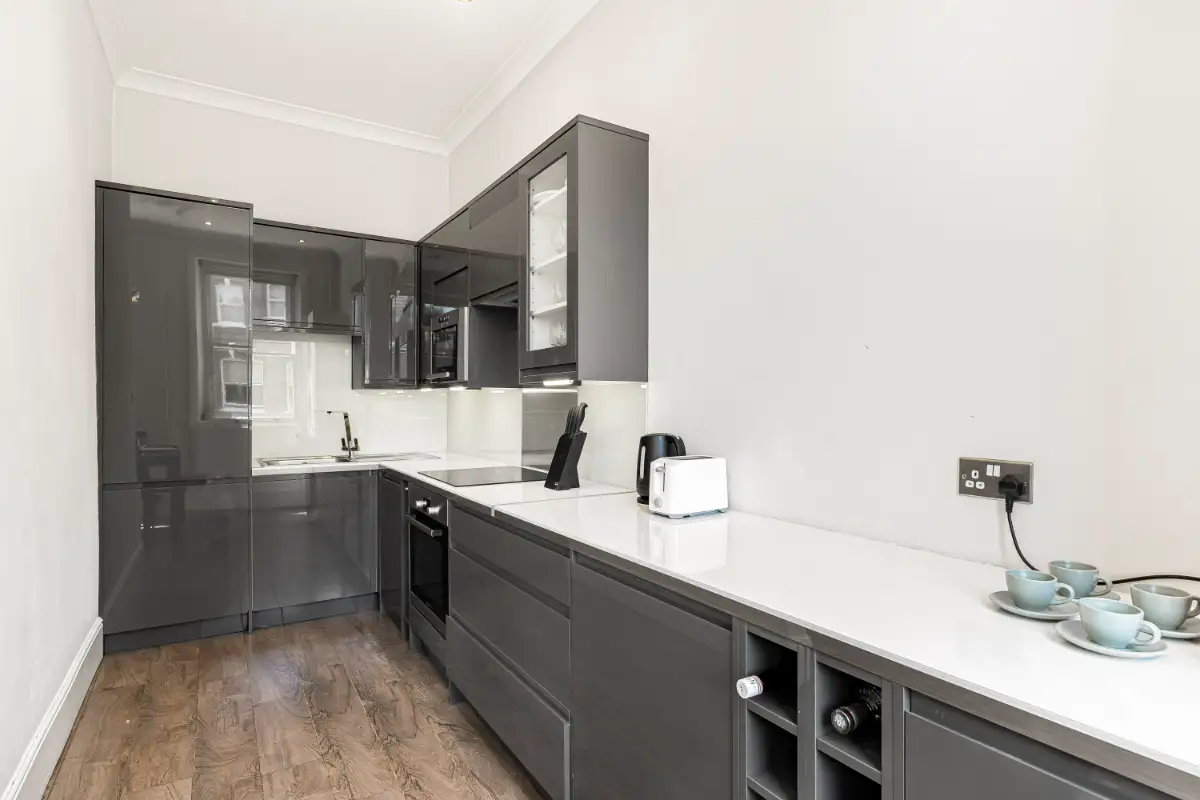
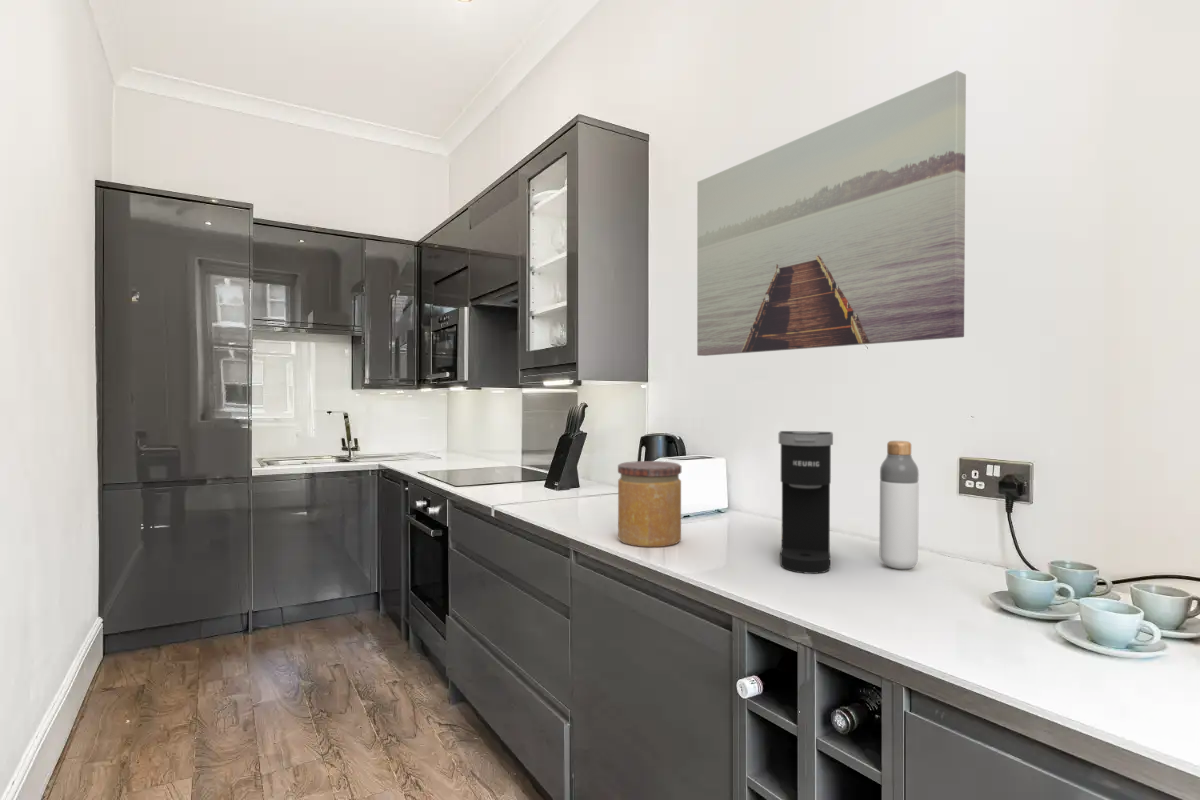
+ bottle [879,440,920,570]
+ jar [617,460,682,548]
+ coffee maker [778,430,834,575]
+ wall art [696,69,967,357]
